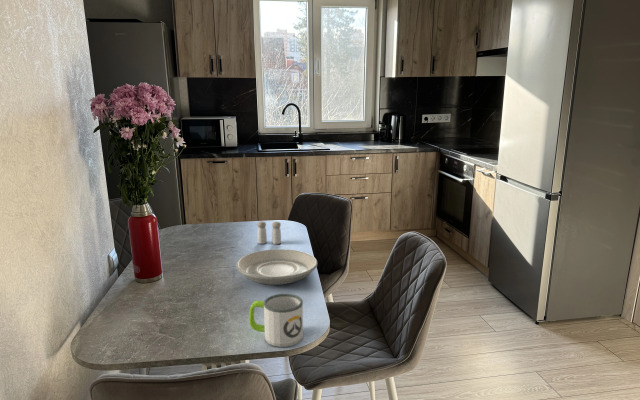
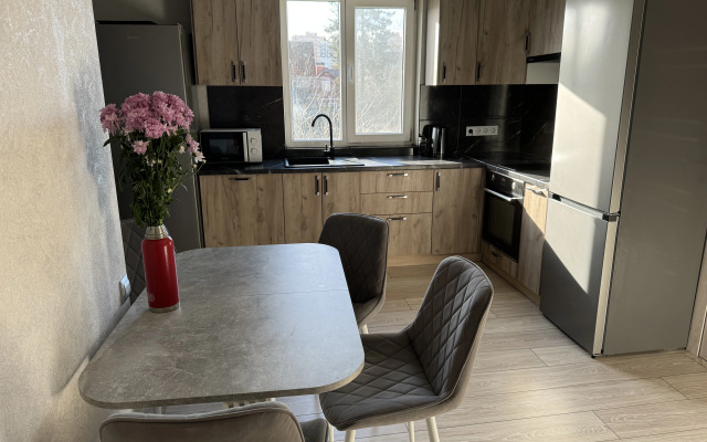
- plate [235,248,318,286]
- mug [248,293,304,348]
- salt and pepper shaker [256,220,282,245]
